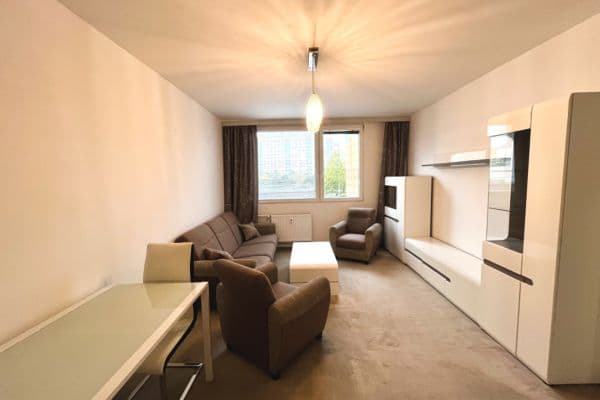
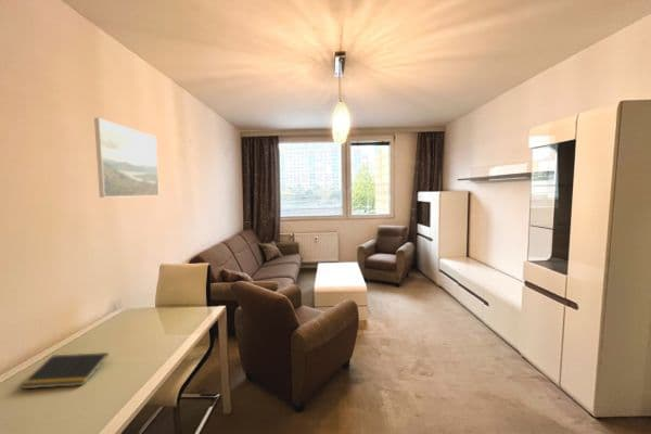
+ notepad [18,352,110,390]
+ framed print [93,117,161,199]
